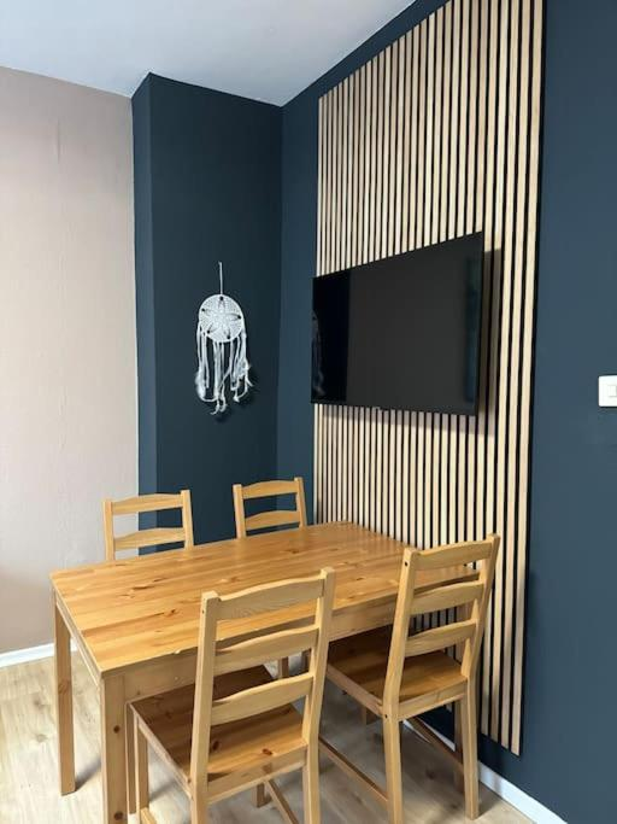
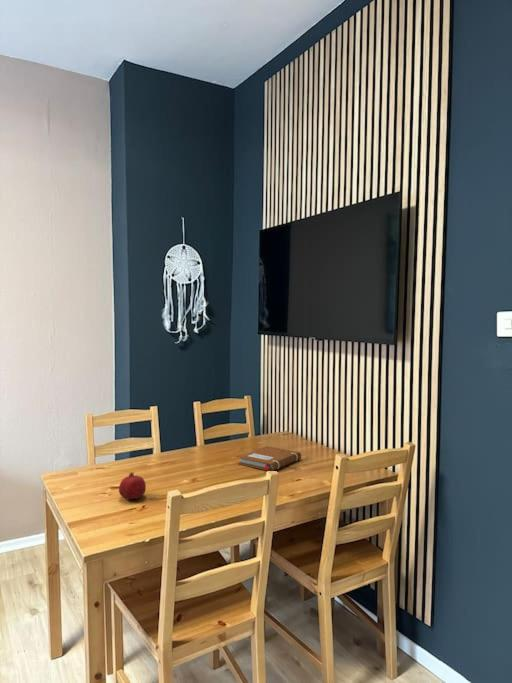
+ fruit [118,471,147,501]
+ notebook [237,445,302,472]
